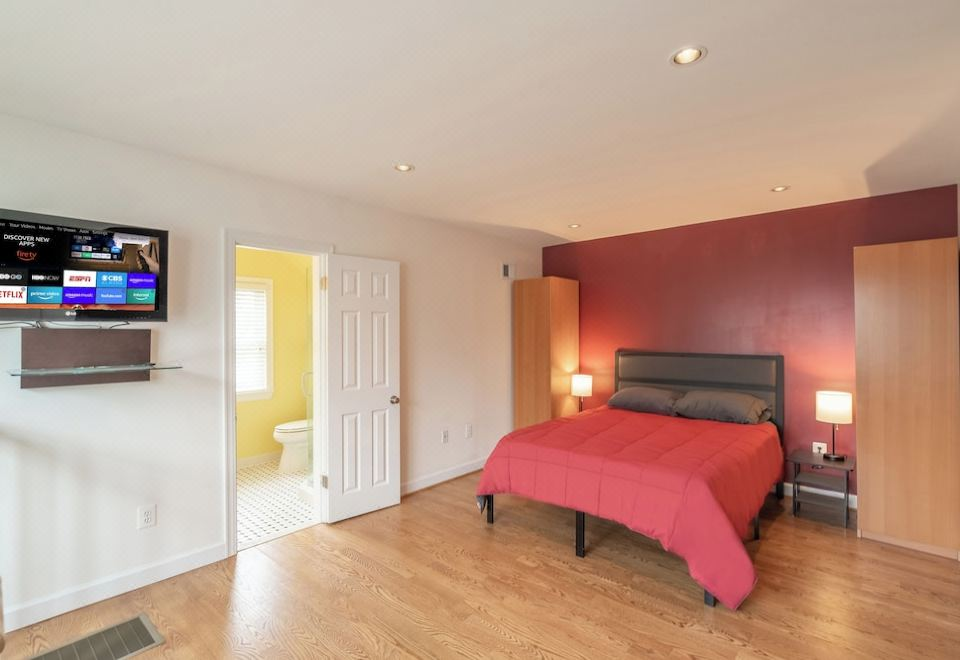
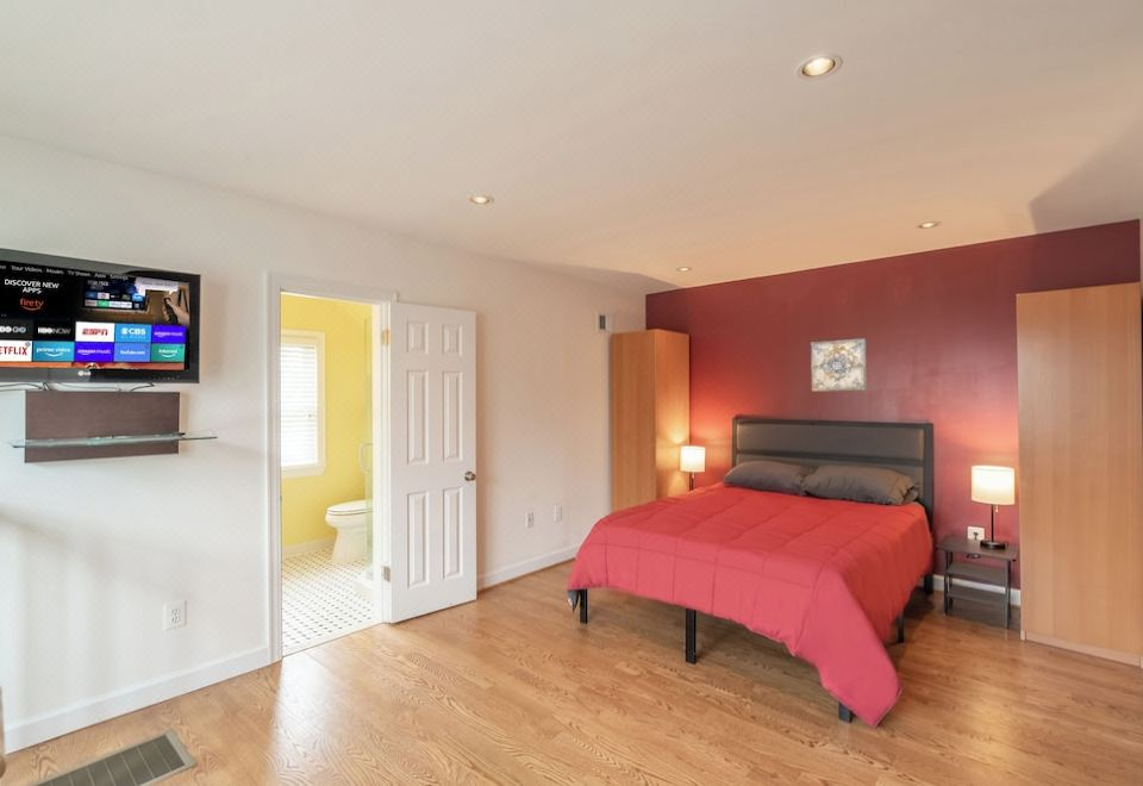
+ wall art [810,338,868,392]
